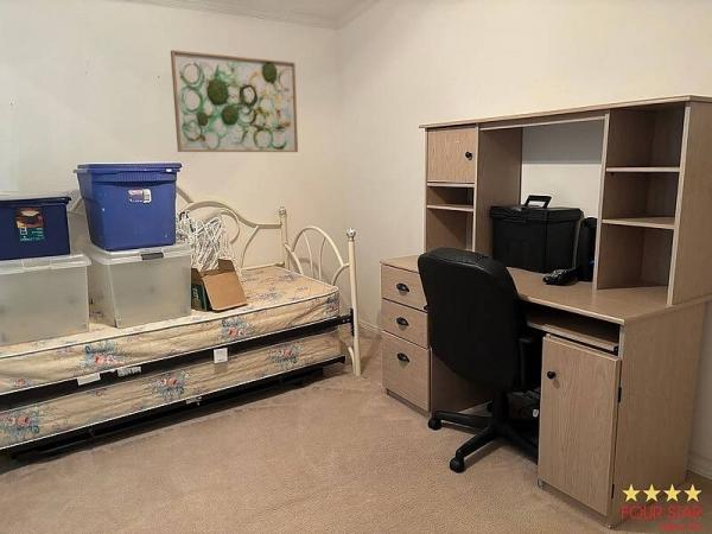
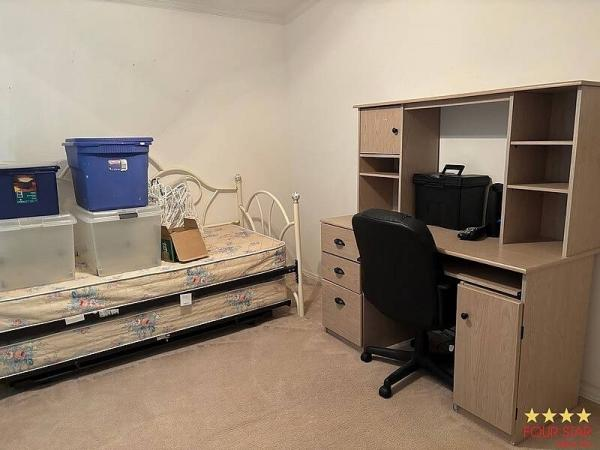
- wall art [170,49,299,153]
